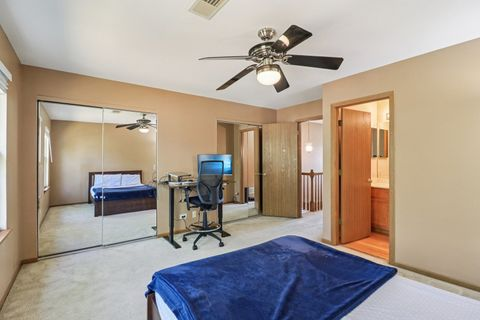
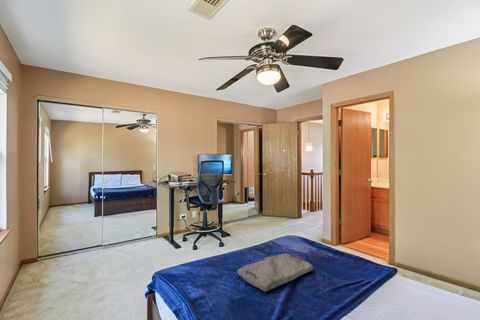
+ serving tray [236,252,314,293]
